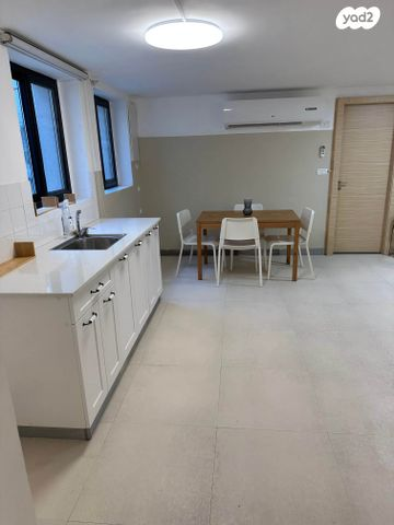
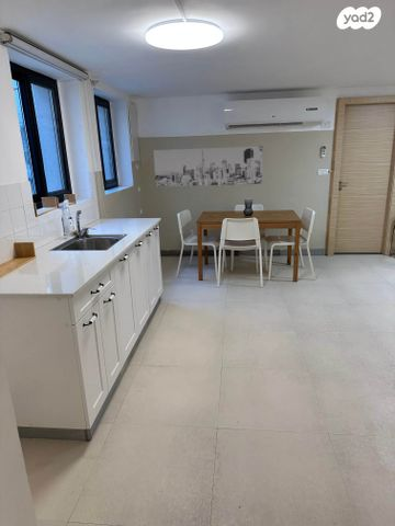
+ wall art [153,145,263,187]
